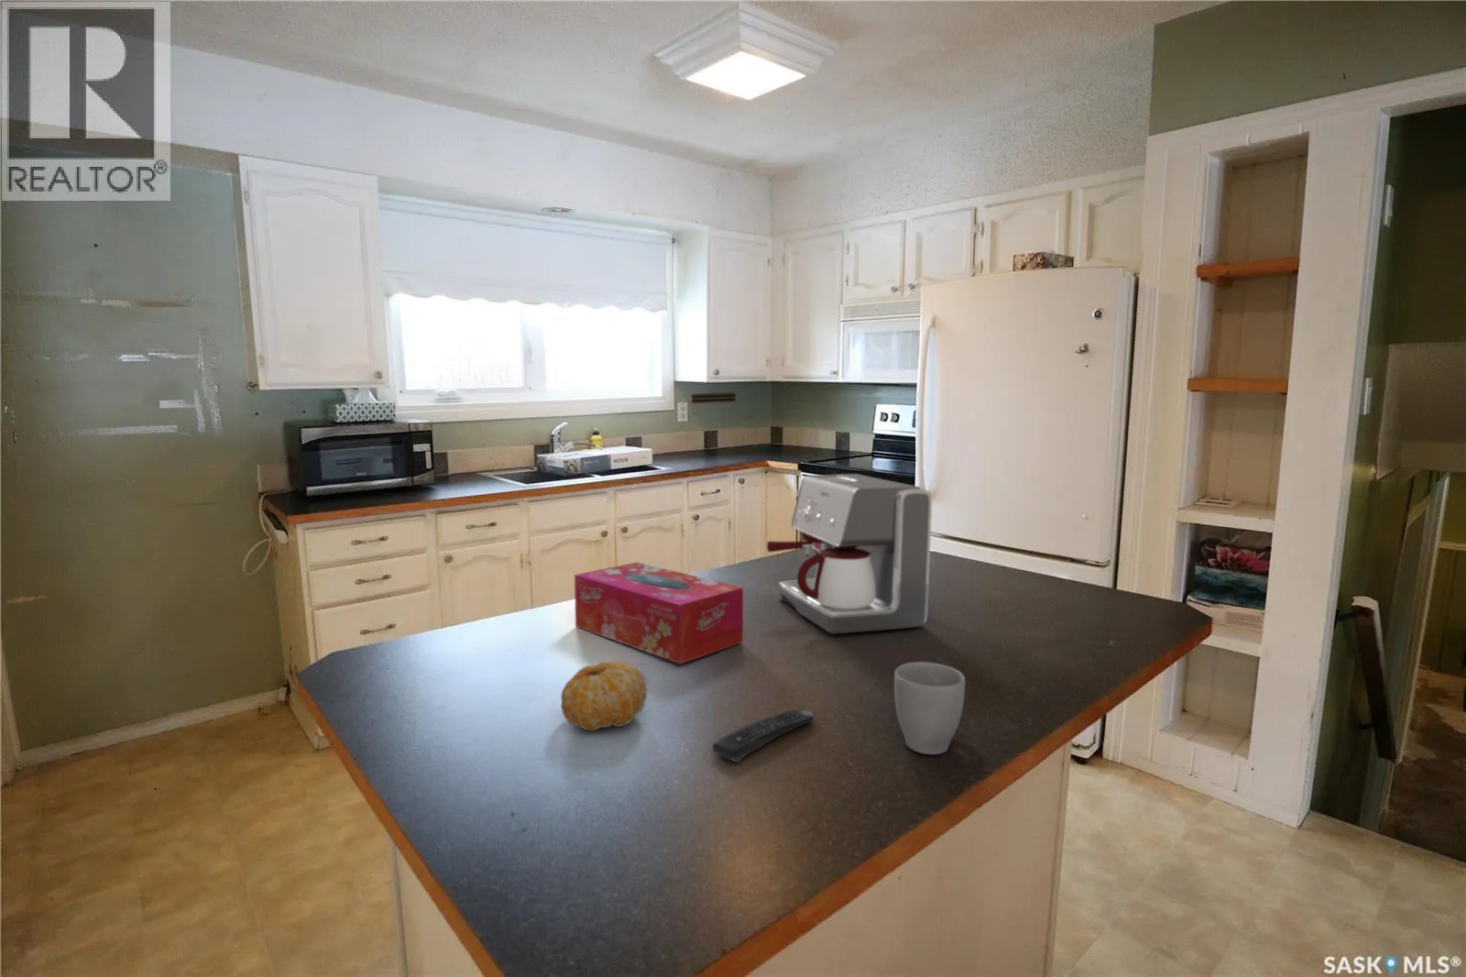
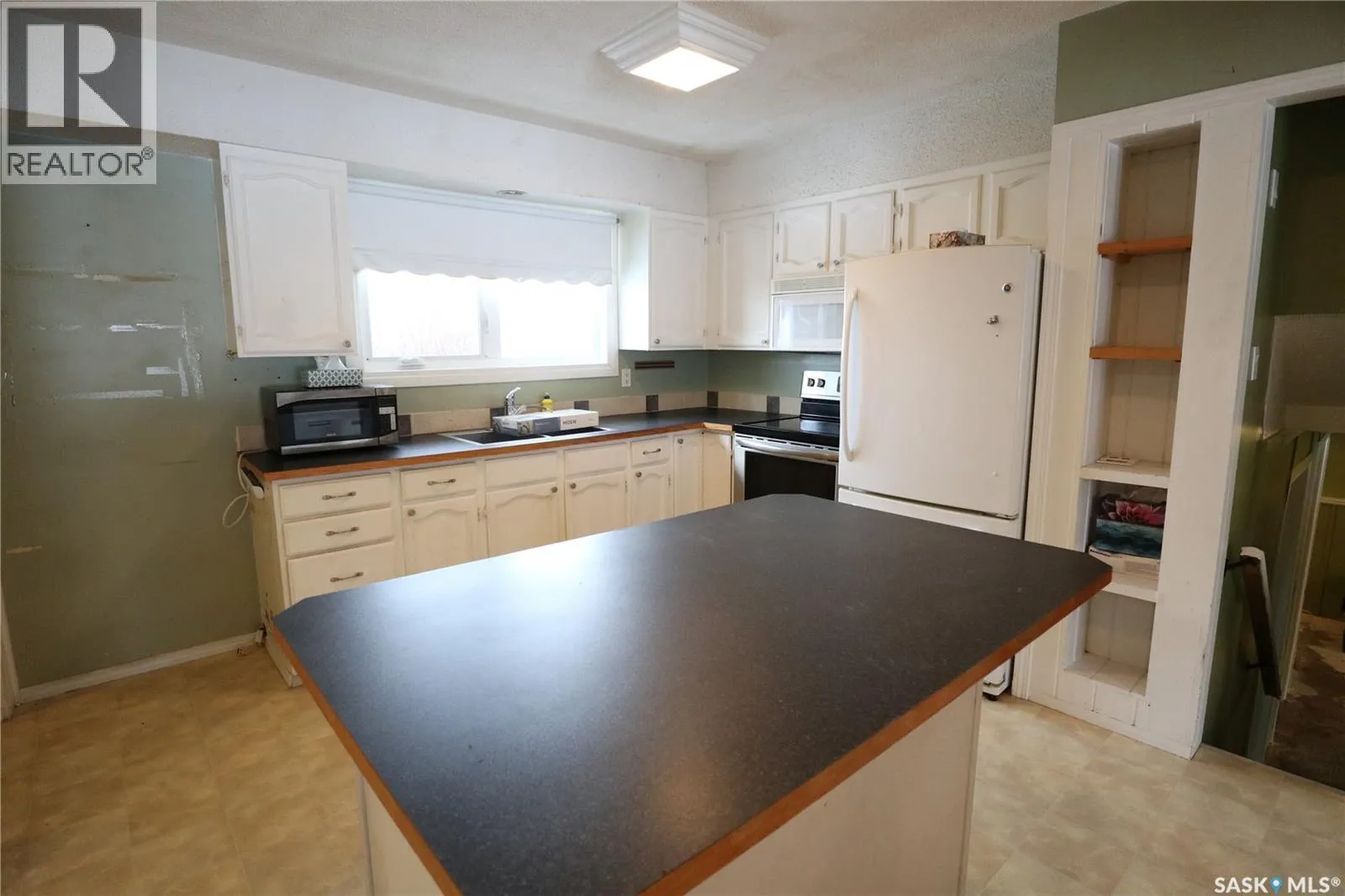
- mug [894,661,966,756]
- coffee maker [766,473,933,635]
- tissue box [573,560,744,665]
- fruit [560,660,647,732]
- remote control [712,709,813,763]
